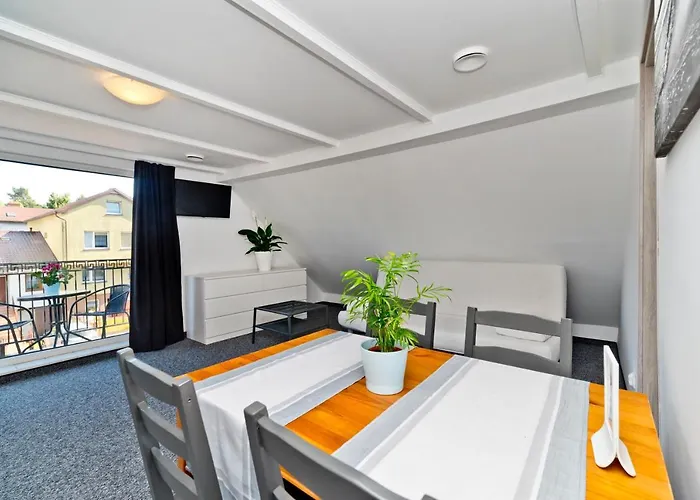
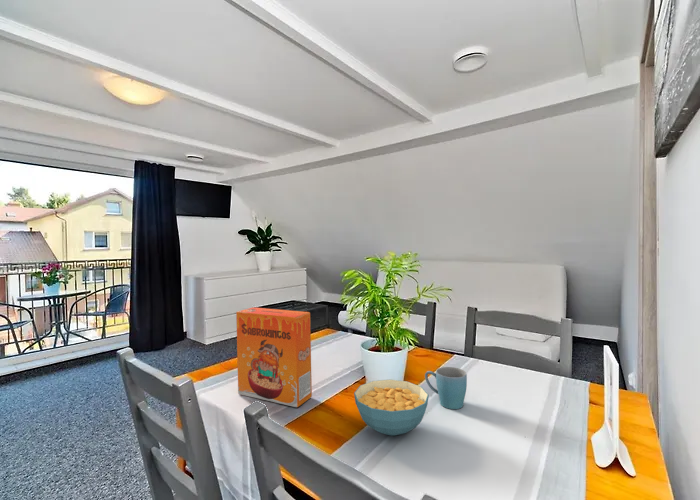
+ cereal bowl [353,378,430,437]
+ mug [424,366,468,410]
+ cereal box [235,306,313,408]
